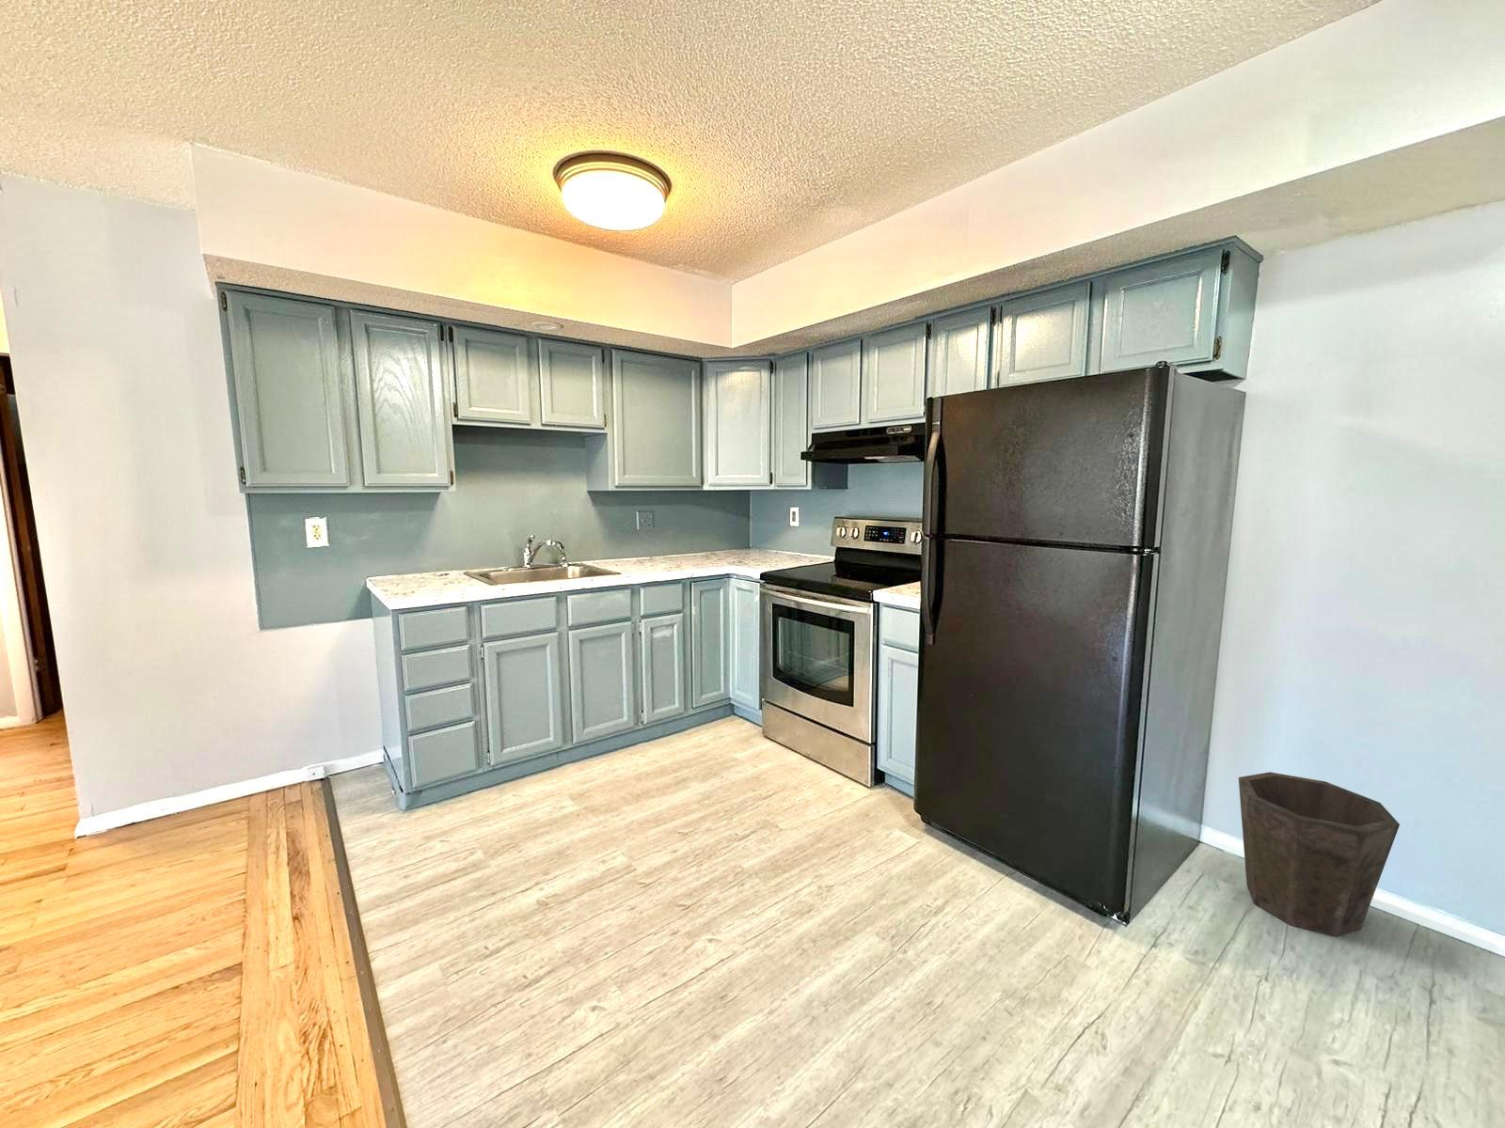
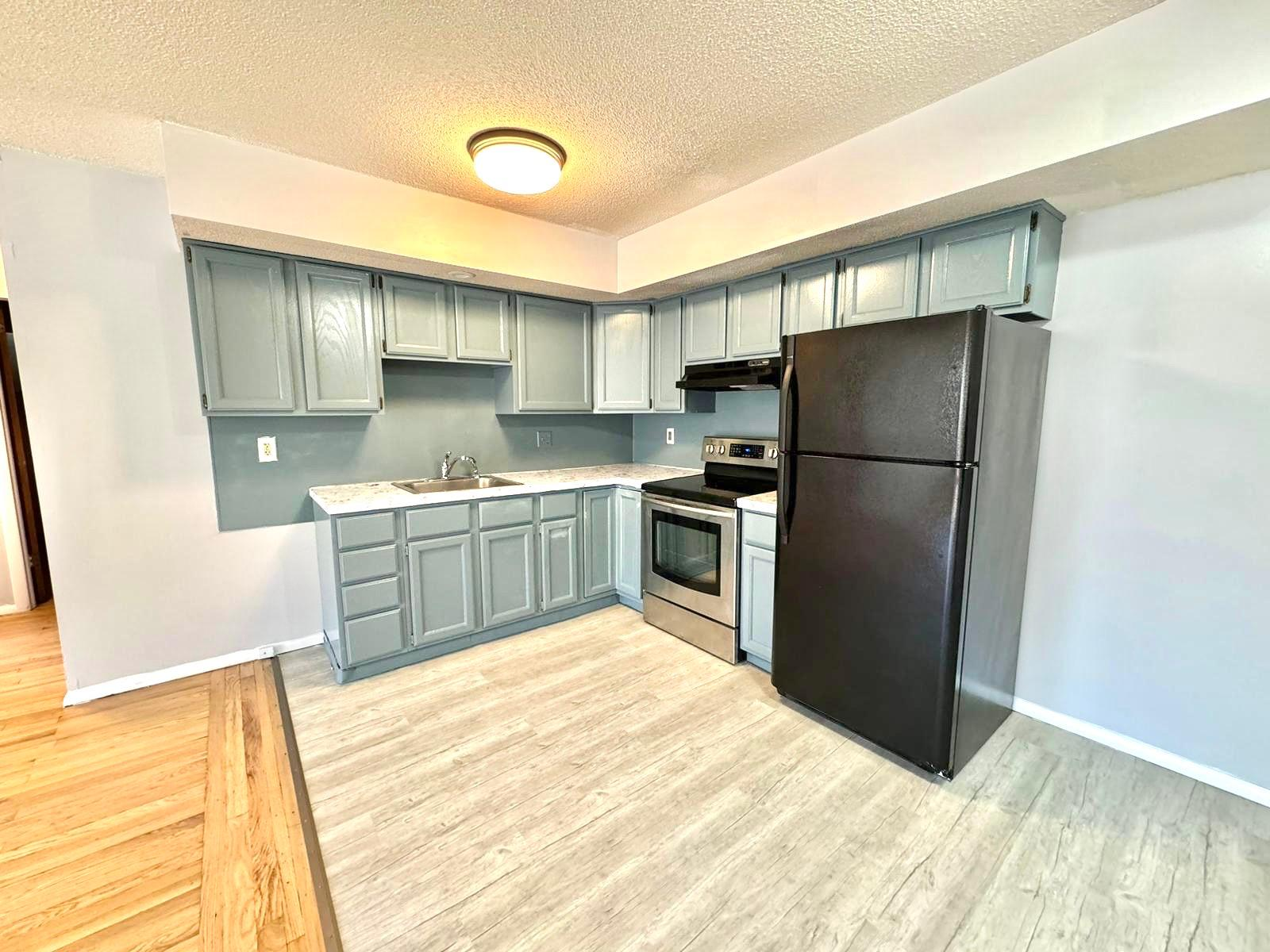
- waste bin [1238,771,1401,938]
